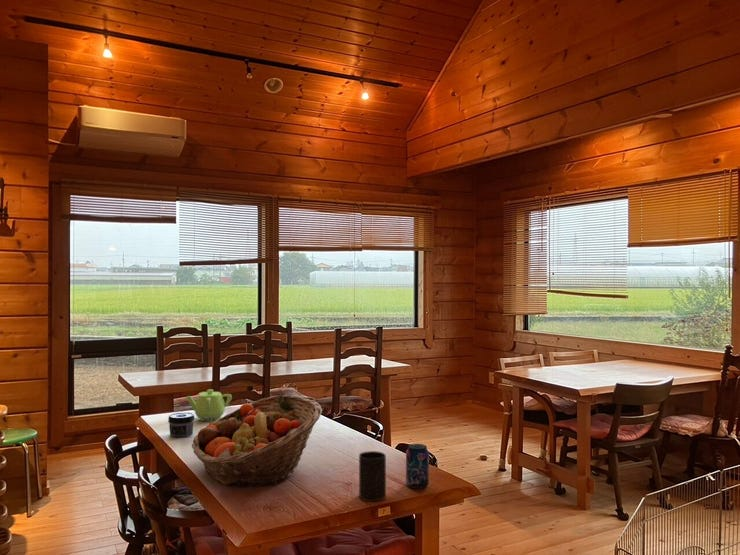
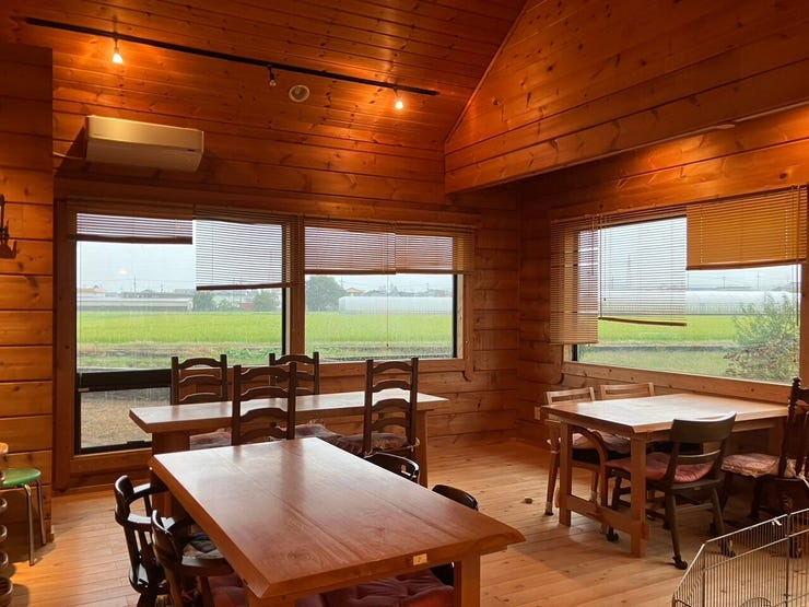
- cup [358,450,387,502]
- jar [167,412,196,438]
- teapot [186,388,233,422]
- beverage can [405,443,430,490]
- fruit basket [191,394,323,487]
